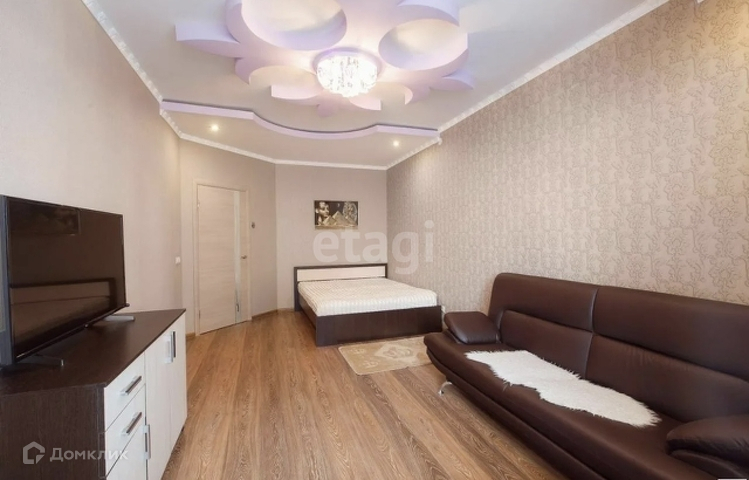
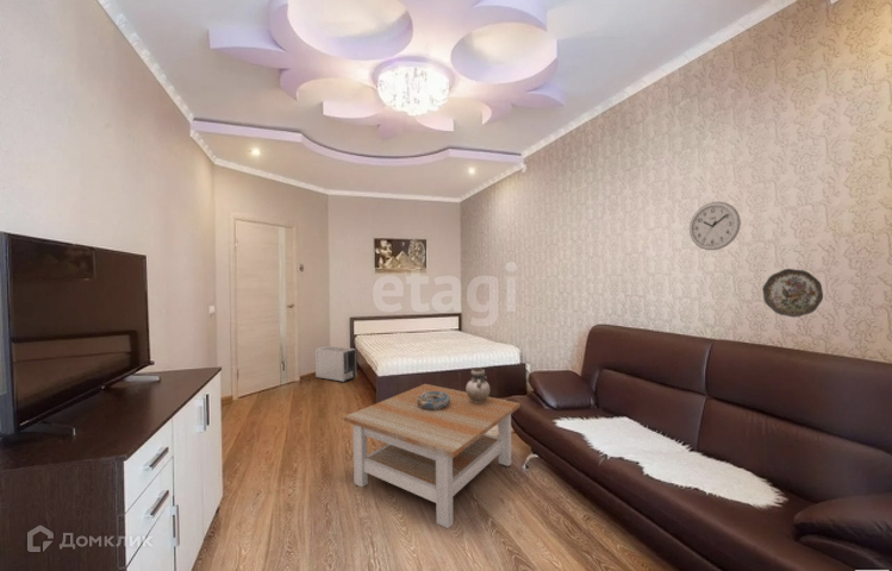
+ air purifier [314,345,357,384]
+ coffee table [343,383,522,529]
+ decorative plate [761,268,824,319]
+ wall clock [688,201,742,251]
+ decorative bowl [417,391,450,410]
+ vase [464,366,491,403]
